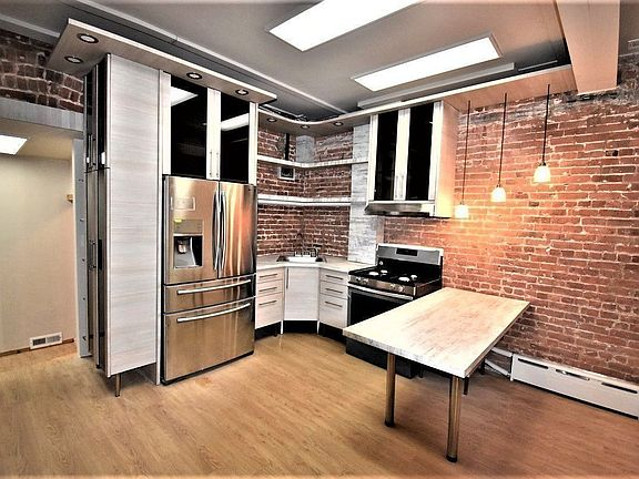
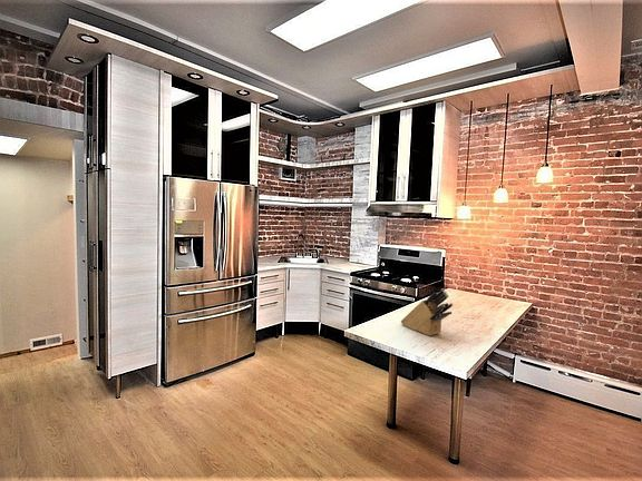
+ knife block [400,287,454,336]
